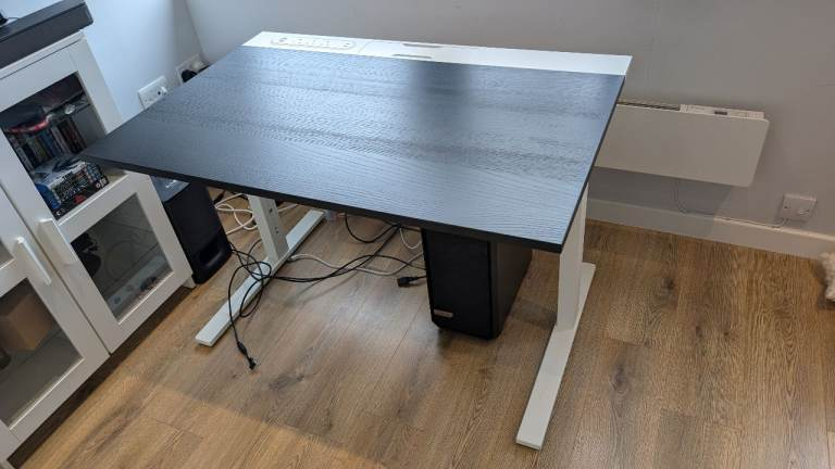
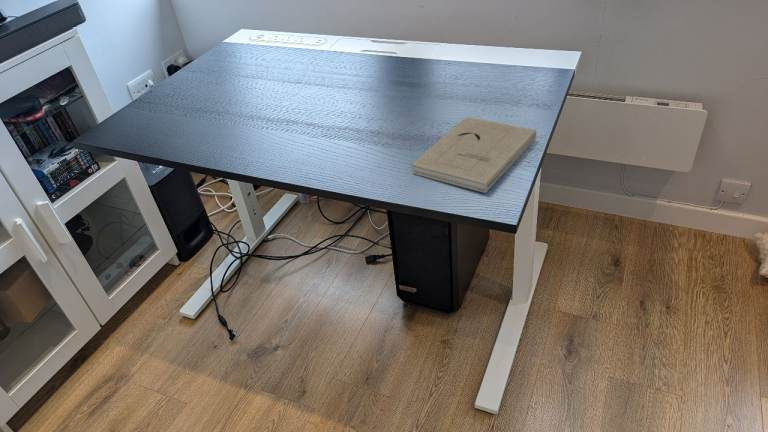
+ book [411,116,537,194]
